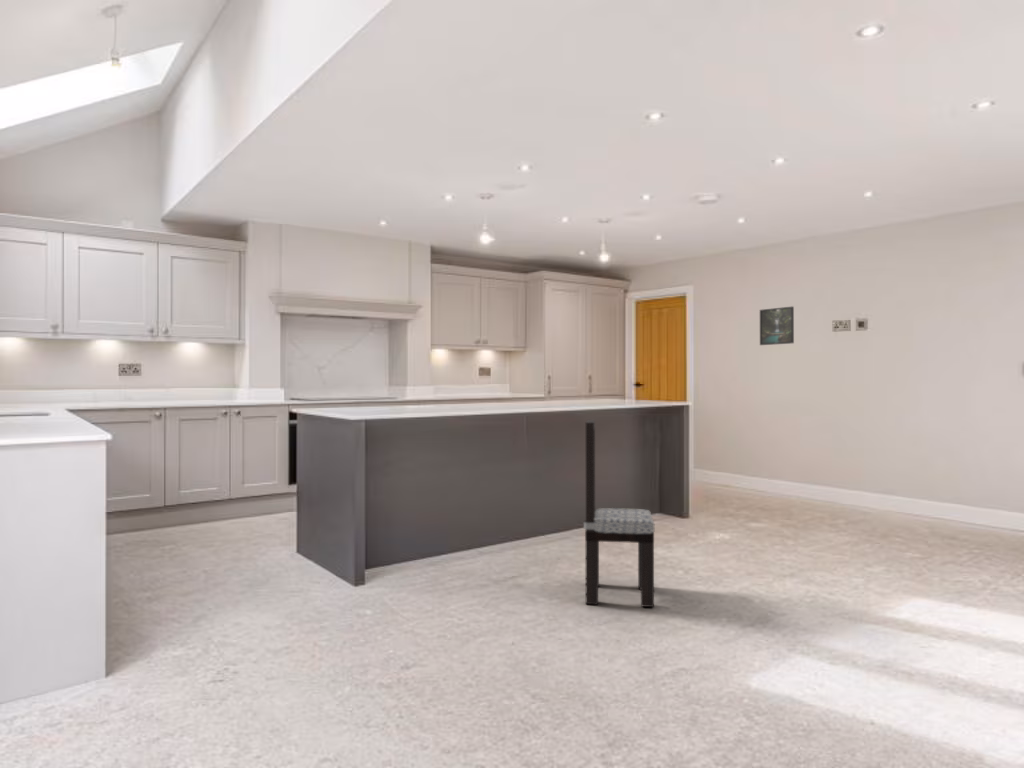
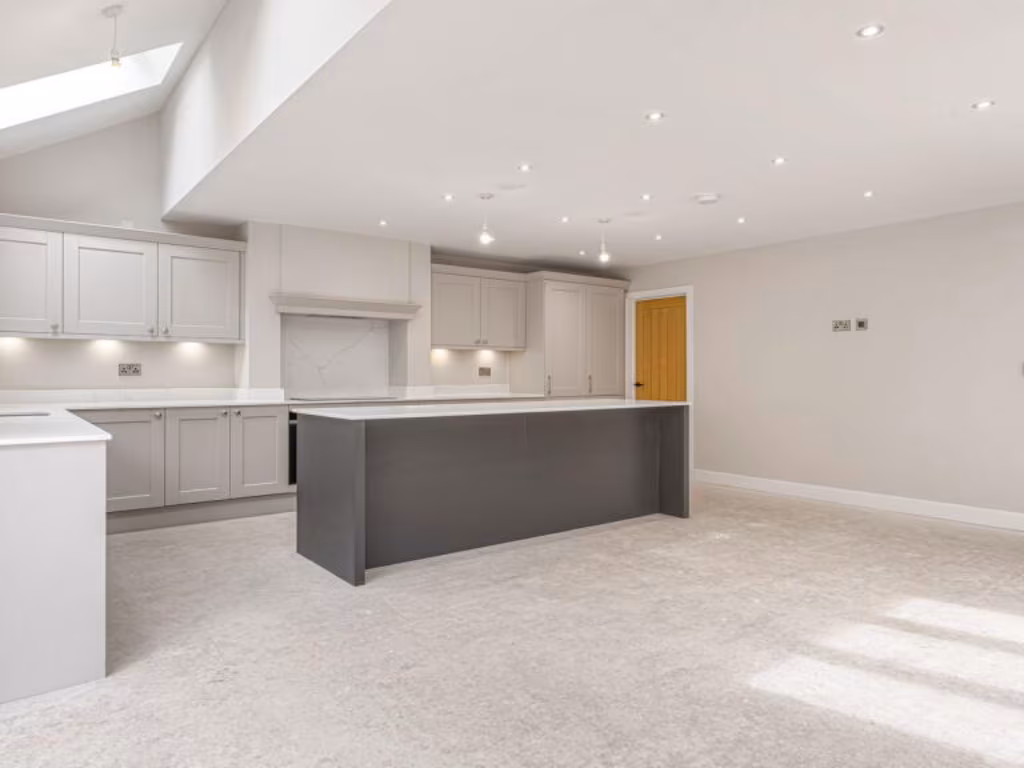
- dining chair [583,419,655,608]
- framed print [759,305,795,346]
